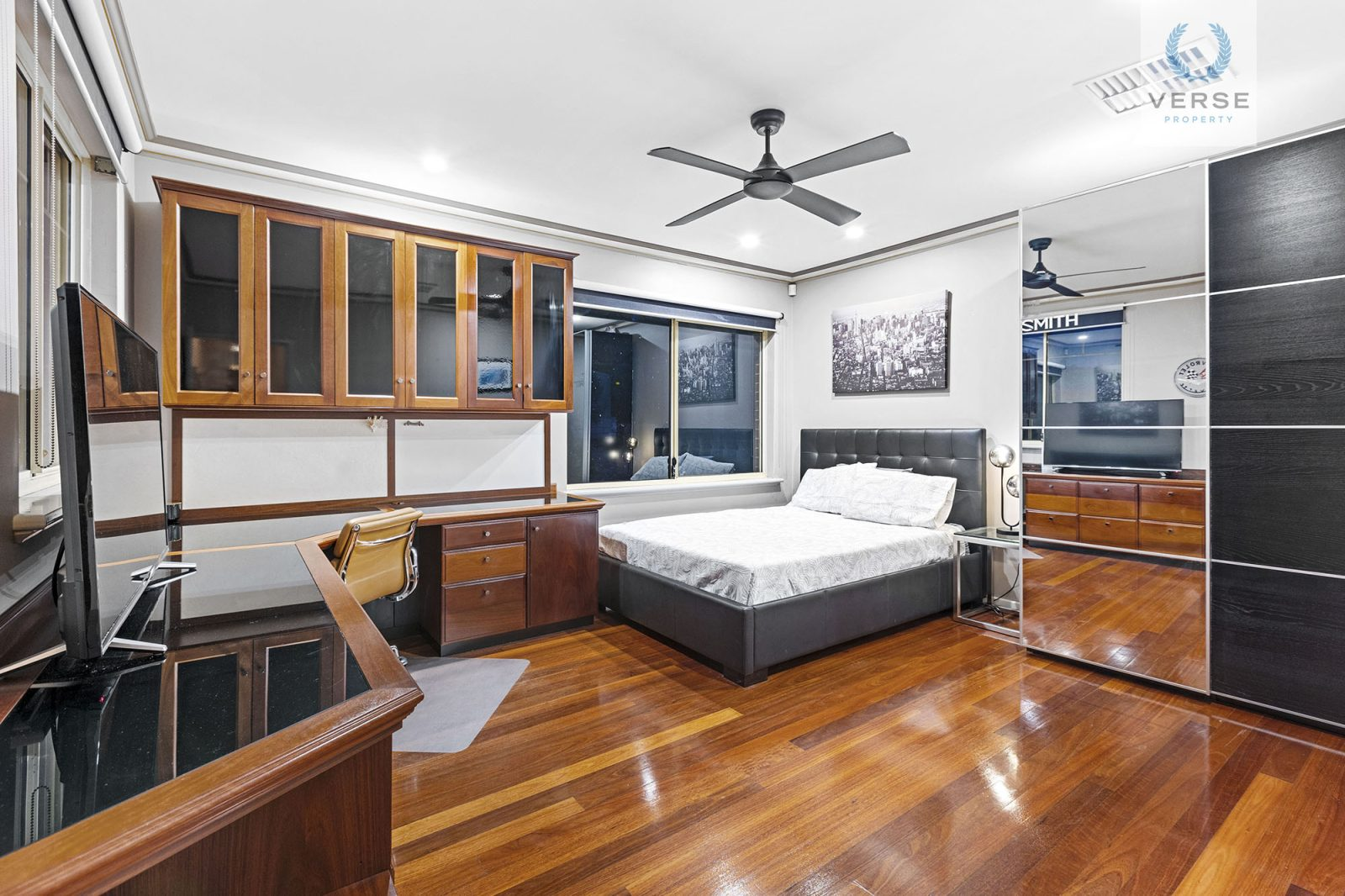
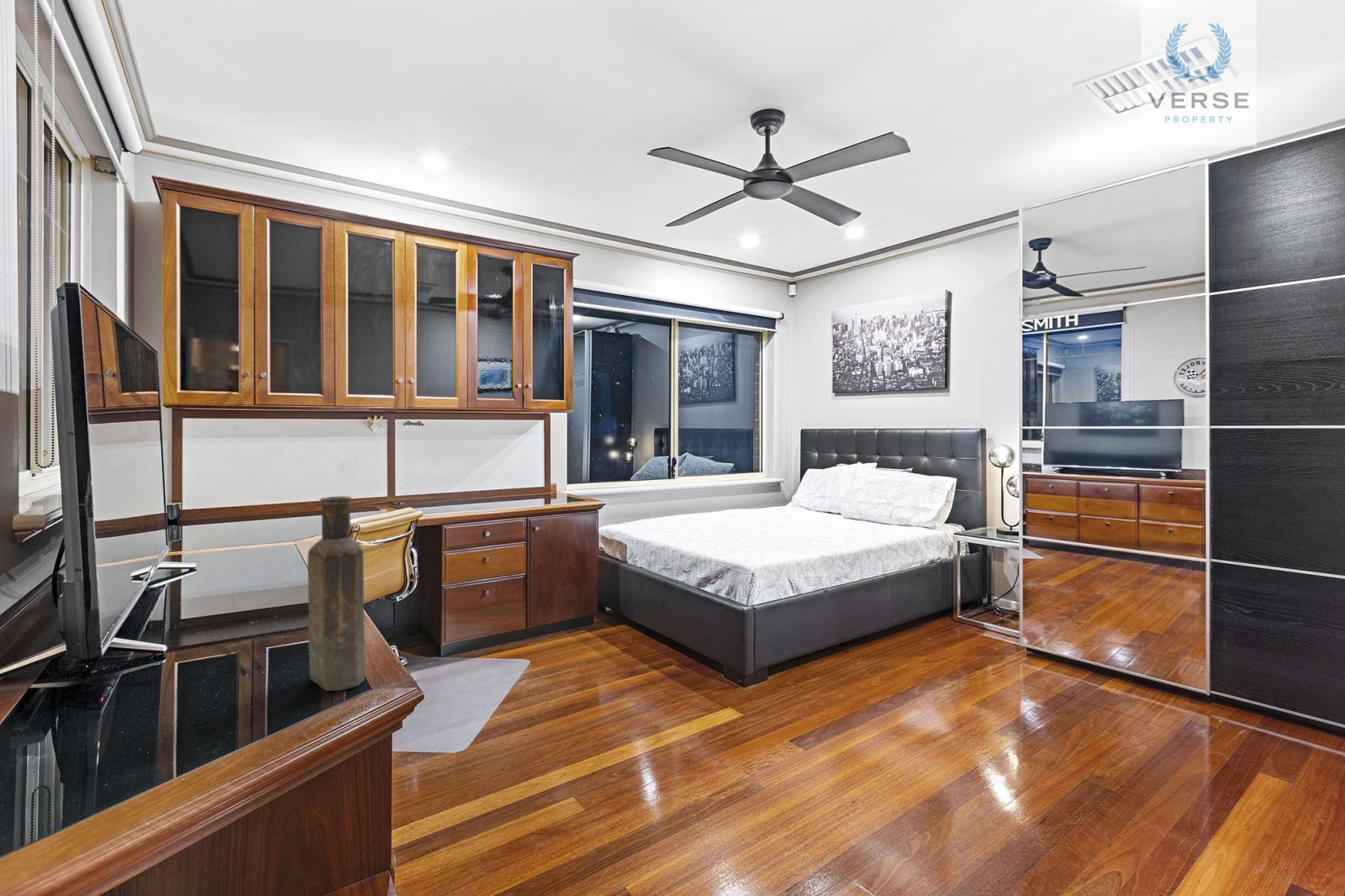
+ bottle [307,495,366,692]
